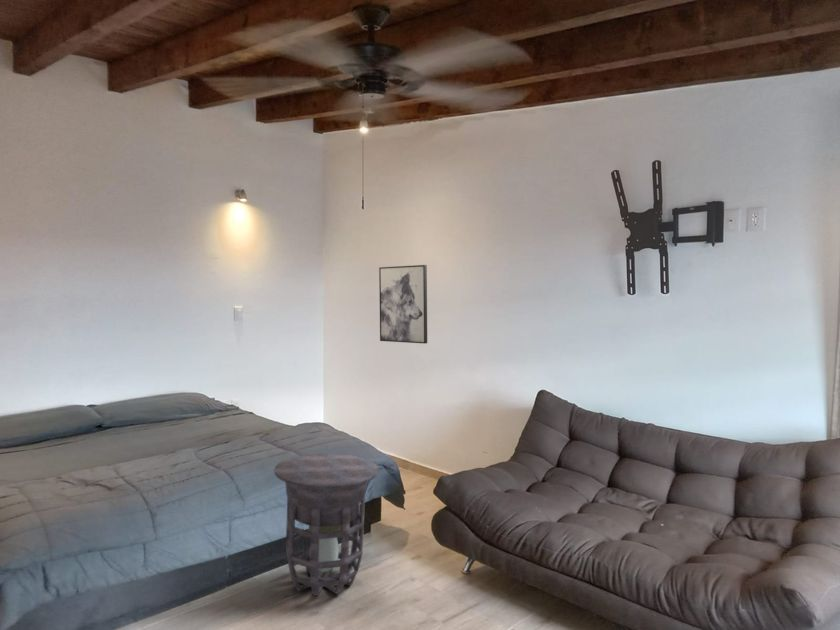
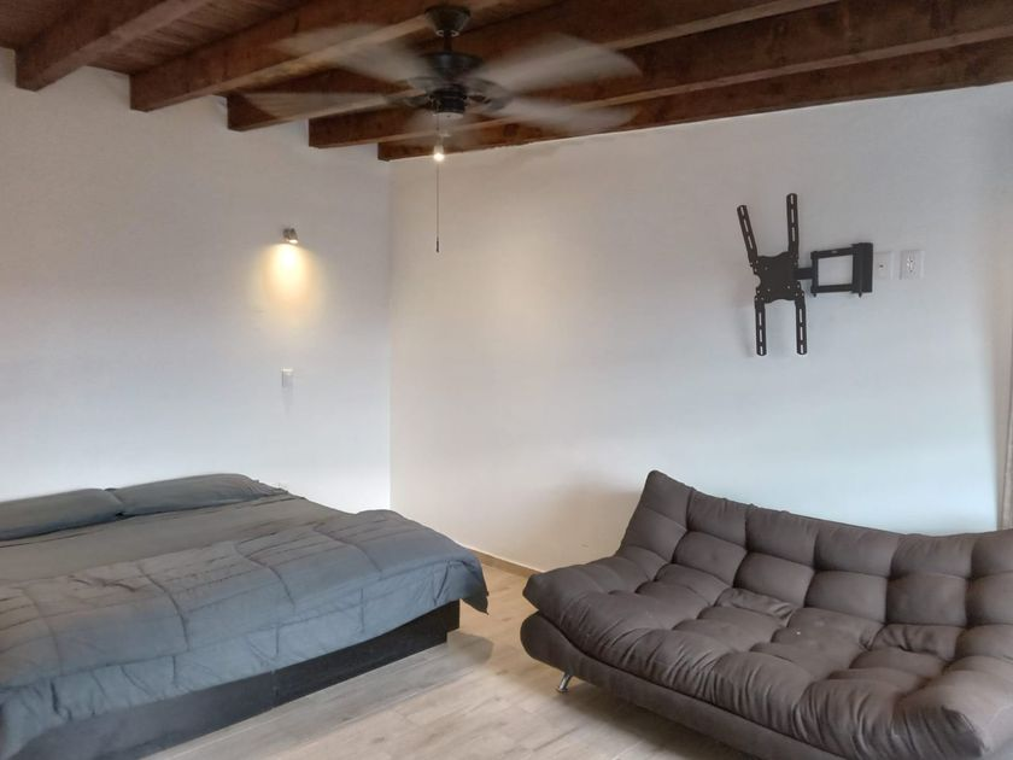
- wall art [378,264,428,345]
- side table [273,453,380,597]
